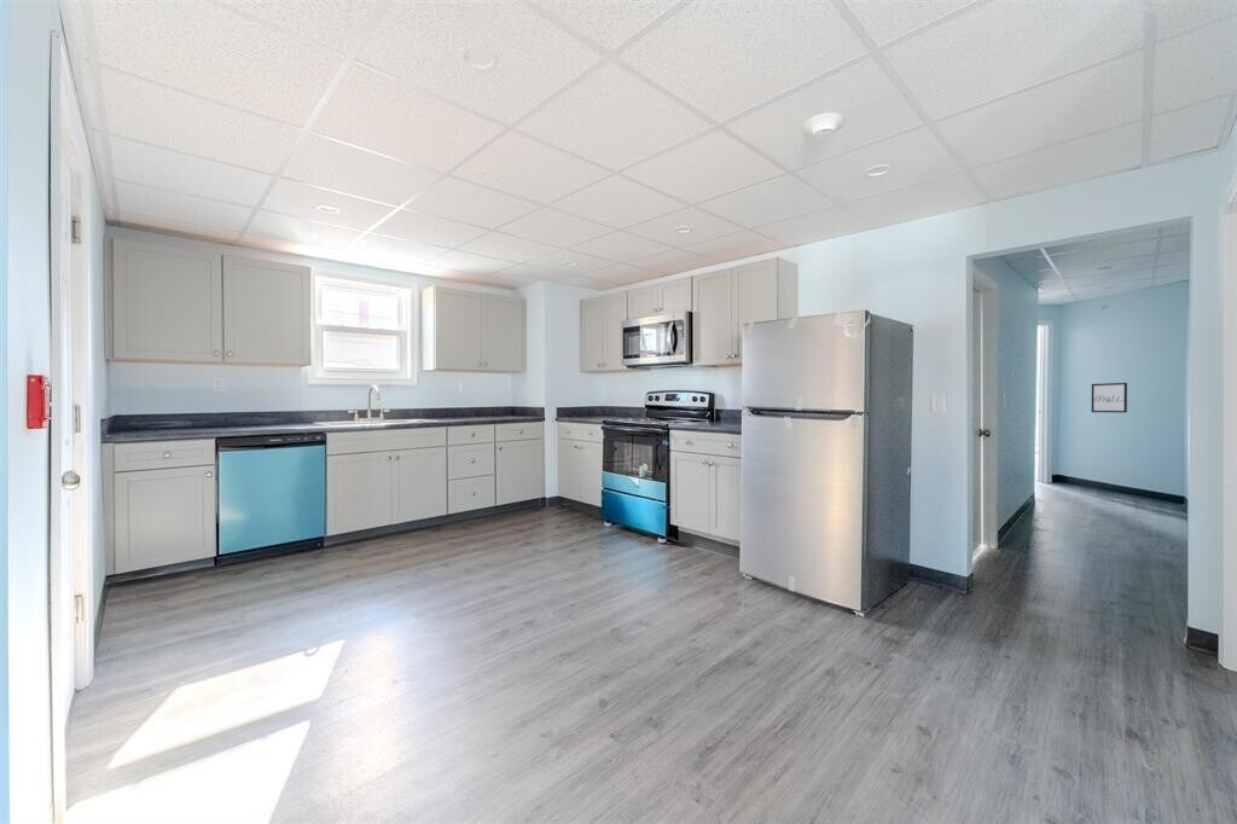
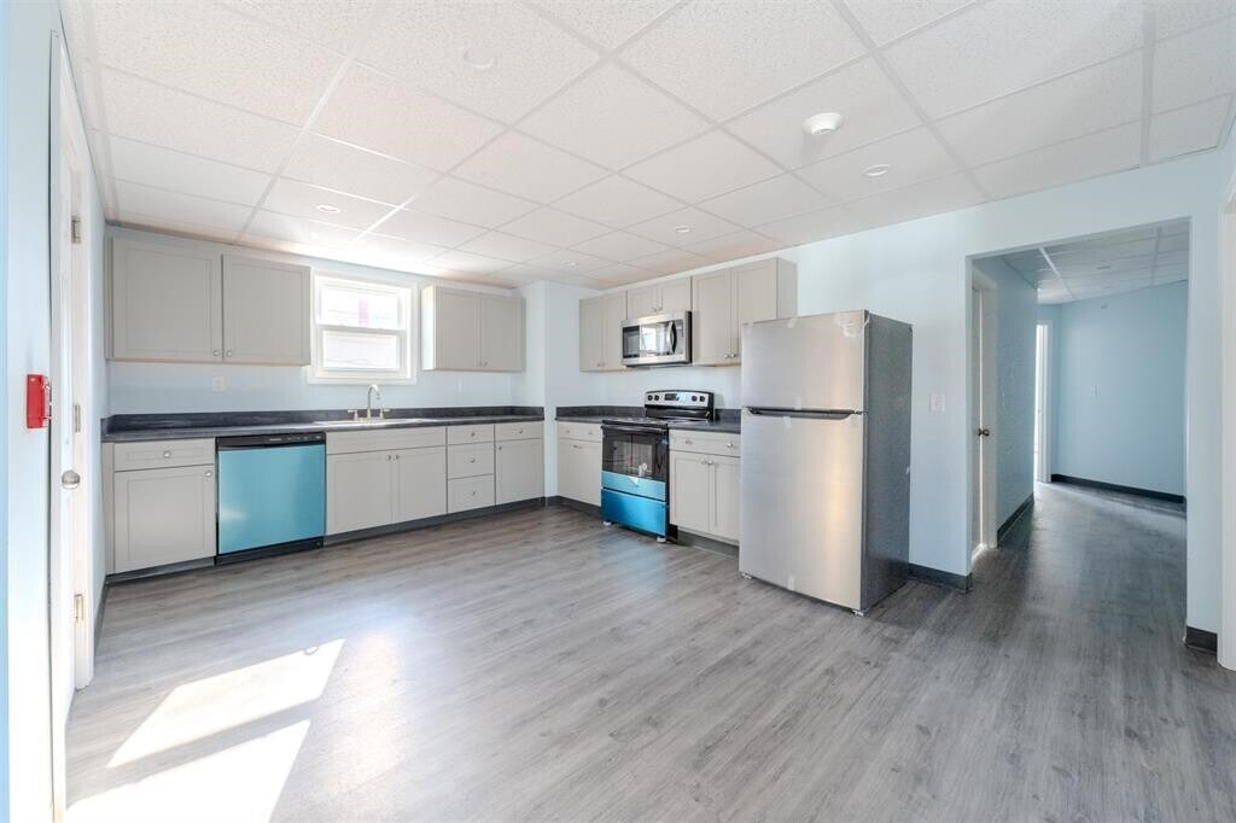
- wall art [1091,382,1128,413]
